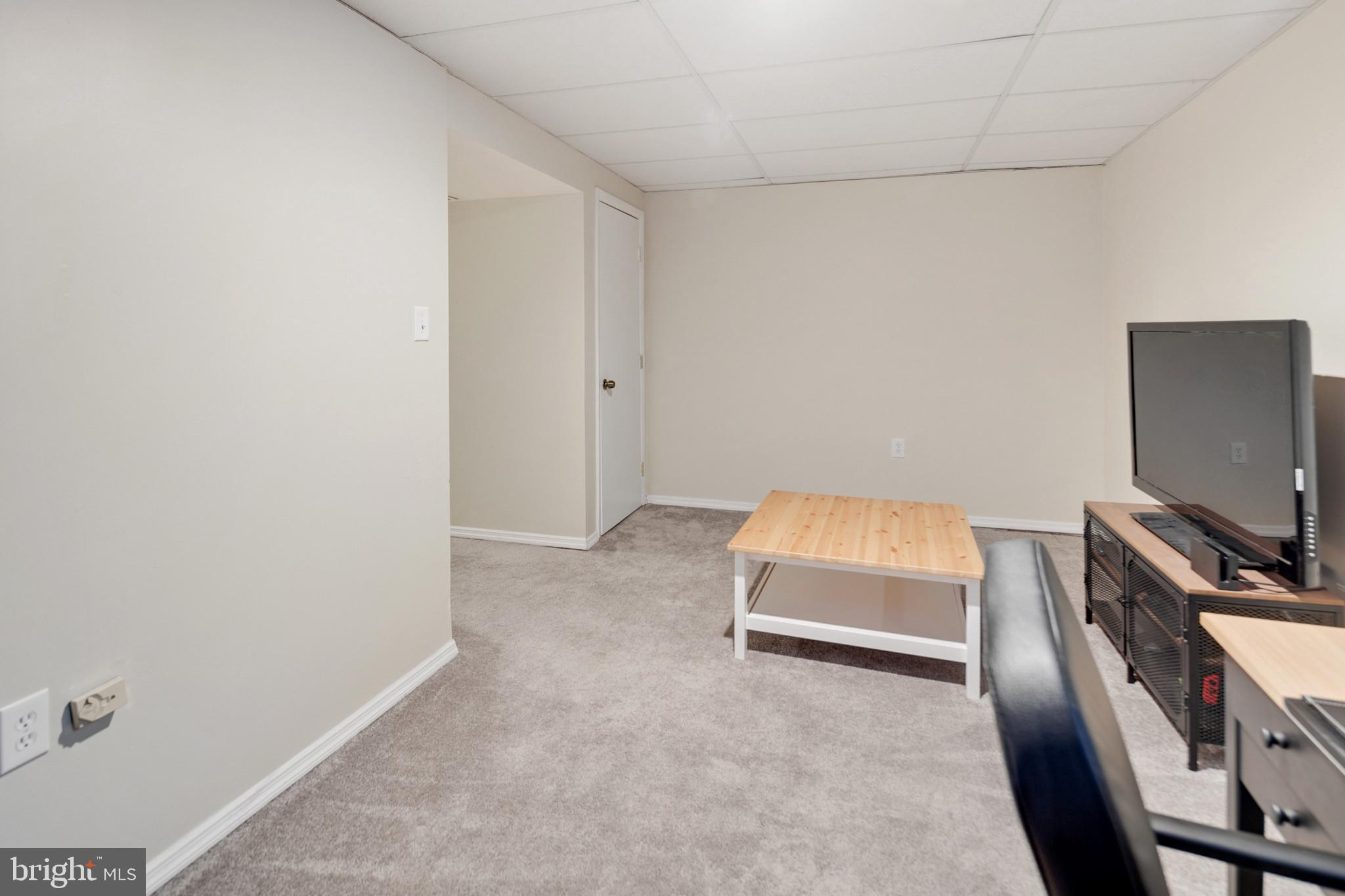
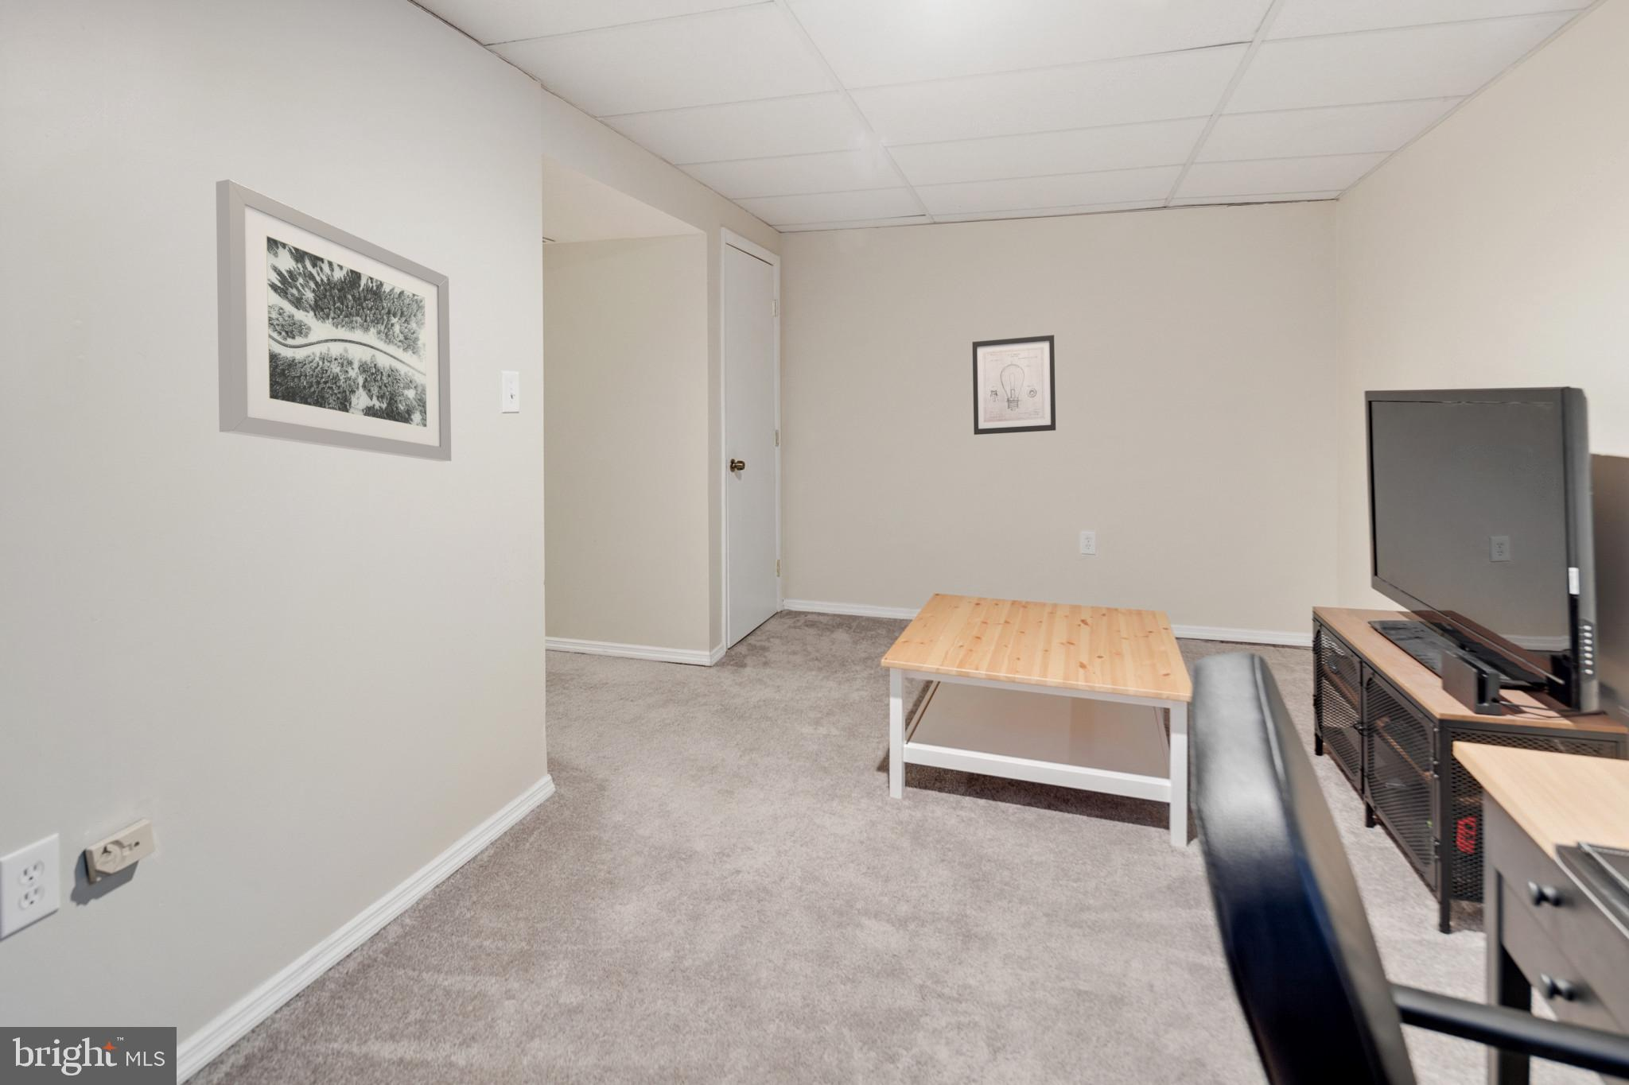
+ wall art [973,334,1056,436]
+ wall art [216,179,452,463]
